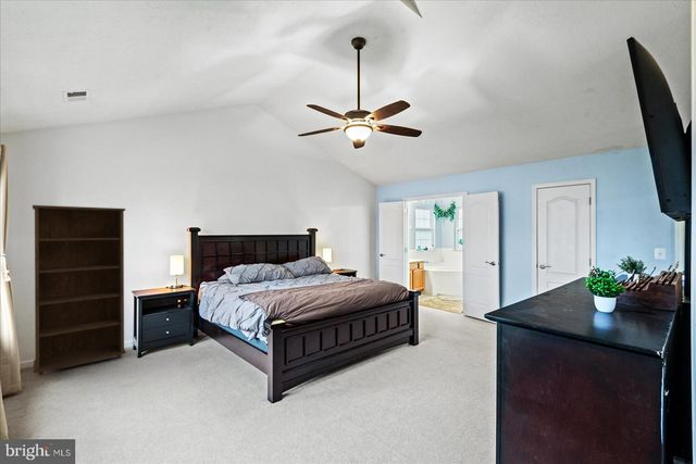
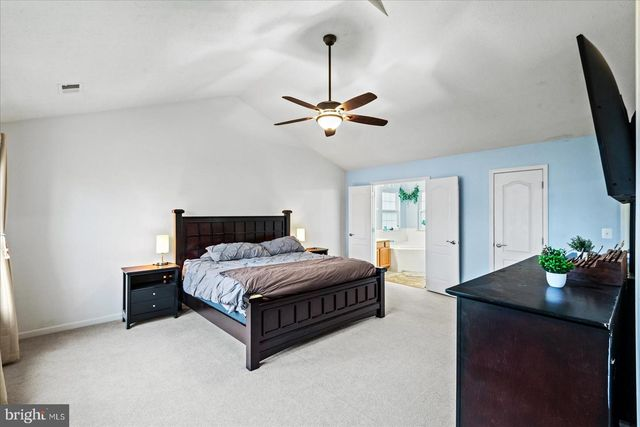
- bookcase [32,204,127,376]
